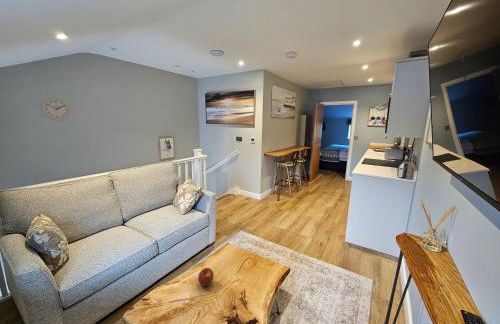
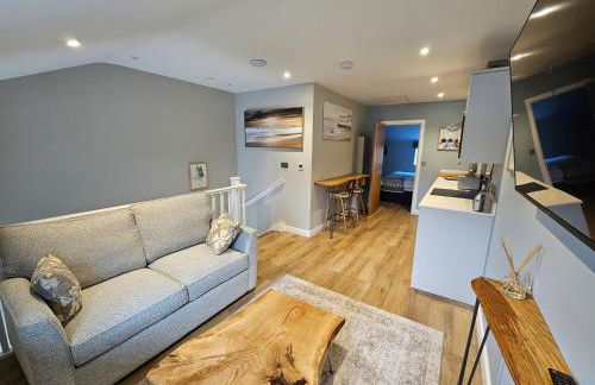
- wall clock [40,97,72,122]
- apple [197,267,215,287]
